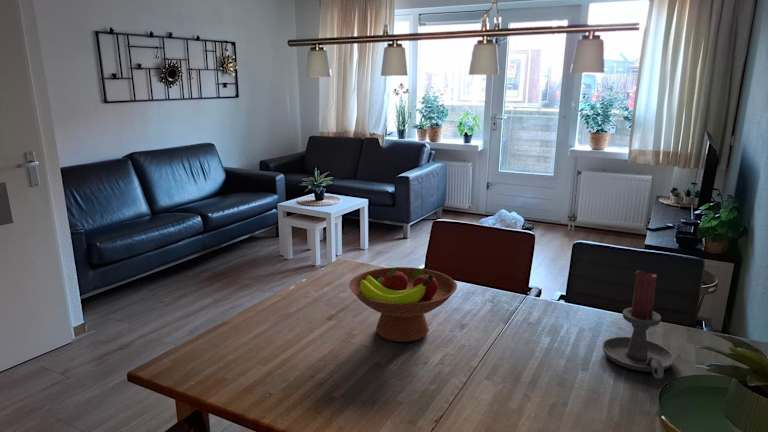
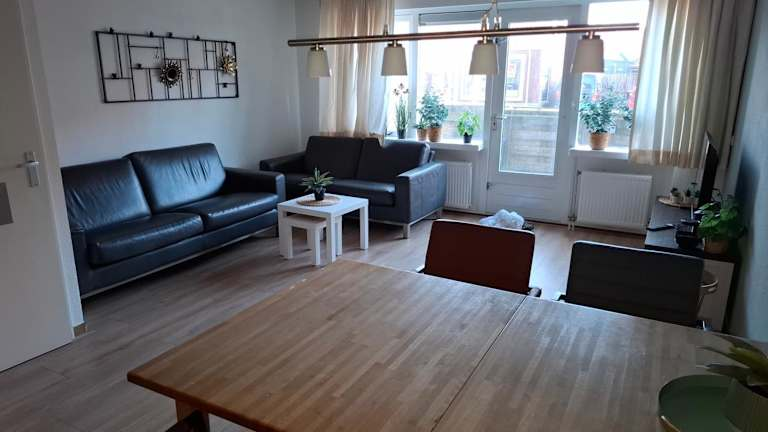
- candle holder [601,270,676,380]
- fruit bowl [348,266,458,343]
